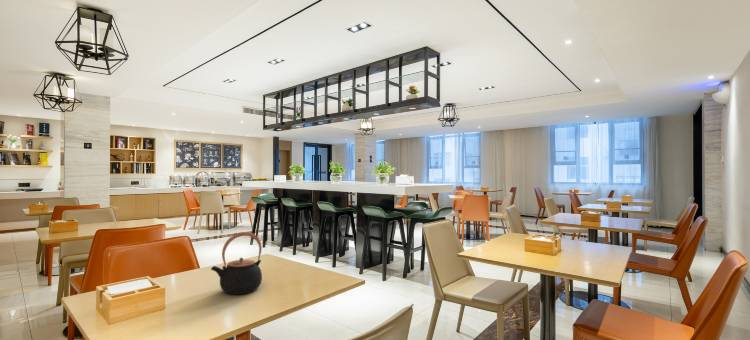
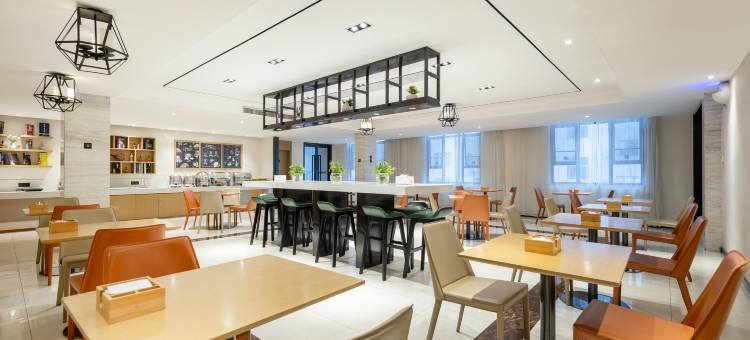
- teapot [210,231,263,296]
